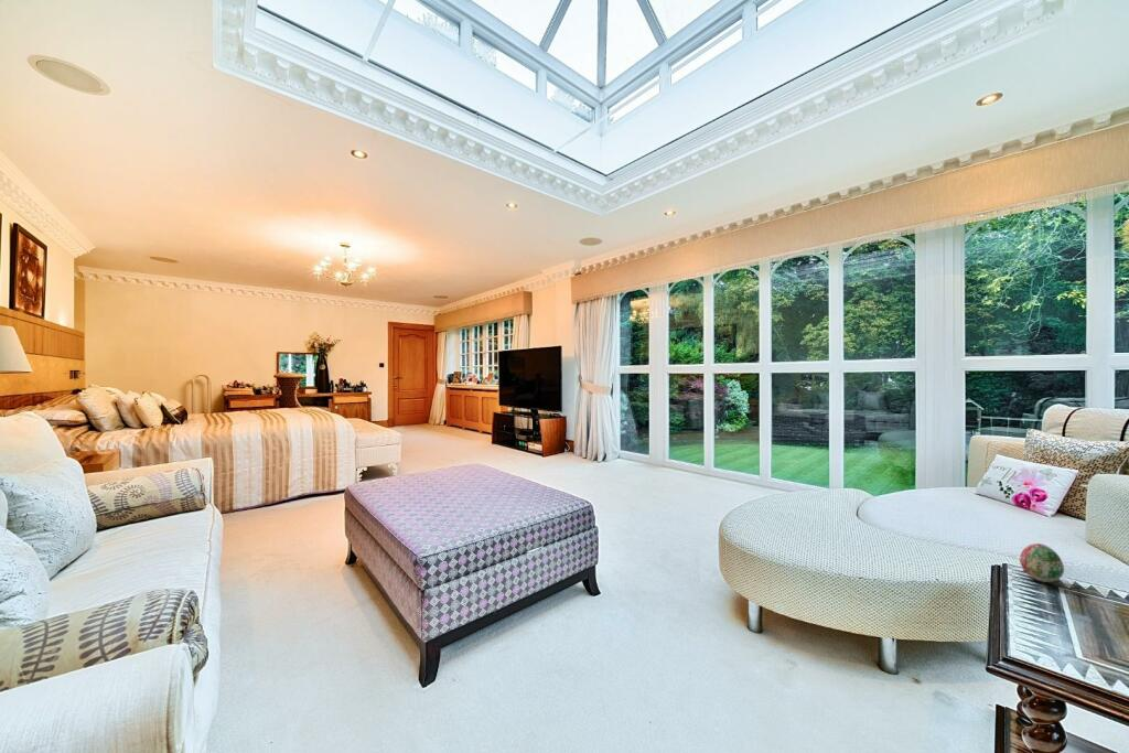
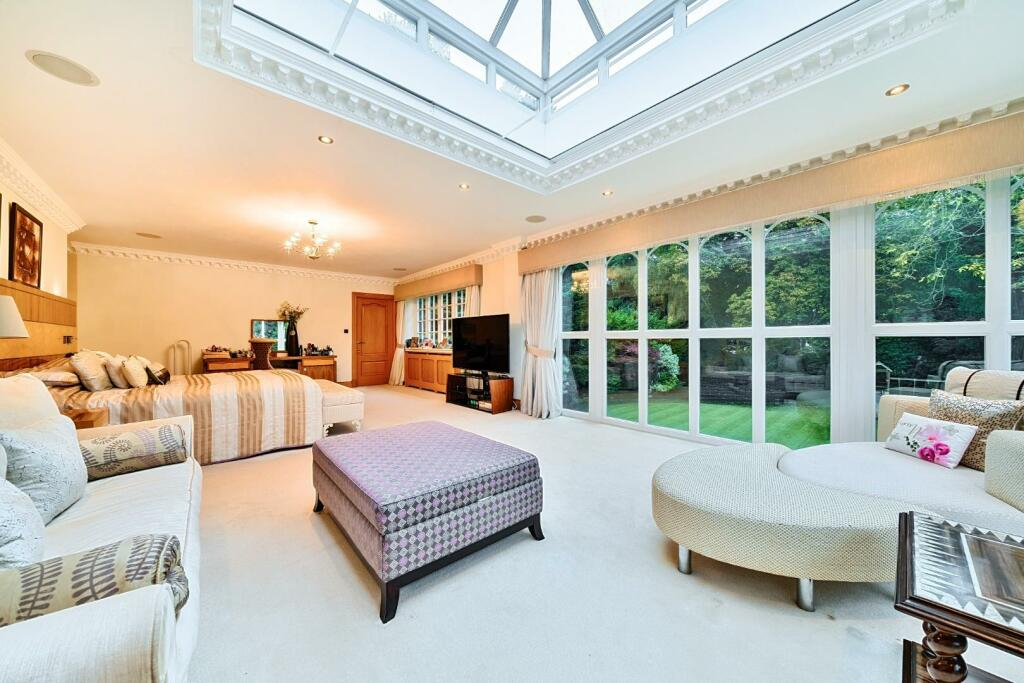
- decorative egg [1019,542,1065,583]
